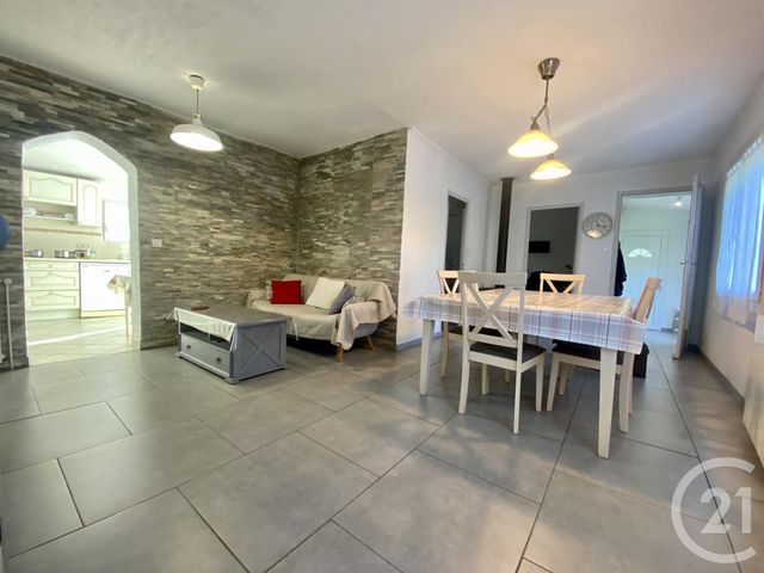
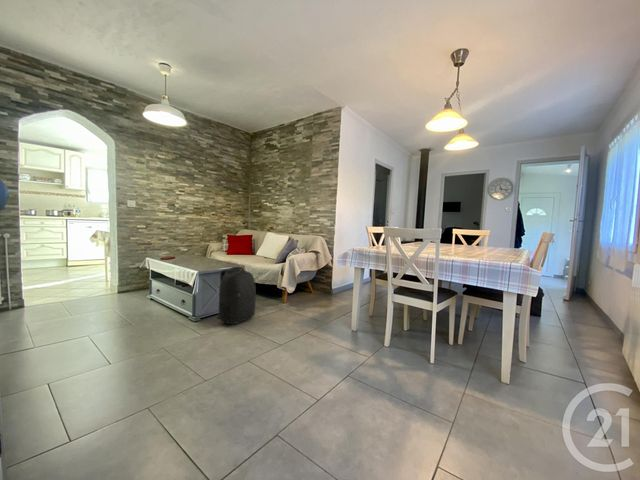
+ backpack [216,266,257,325]
